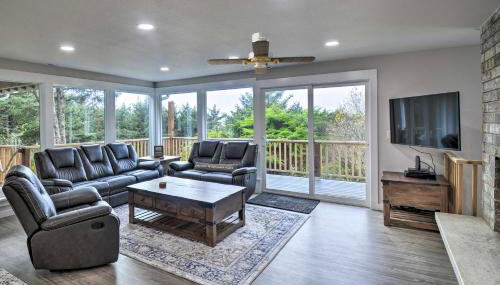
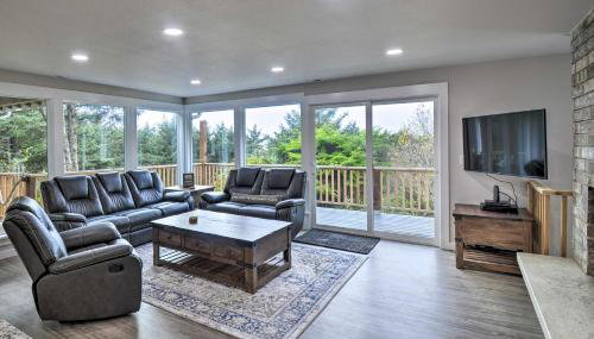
- ceiling fan [206,32,316,75]
